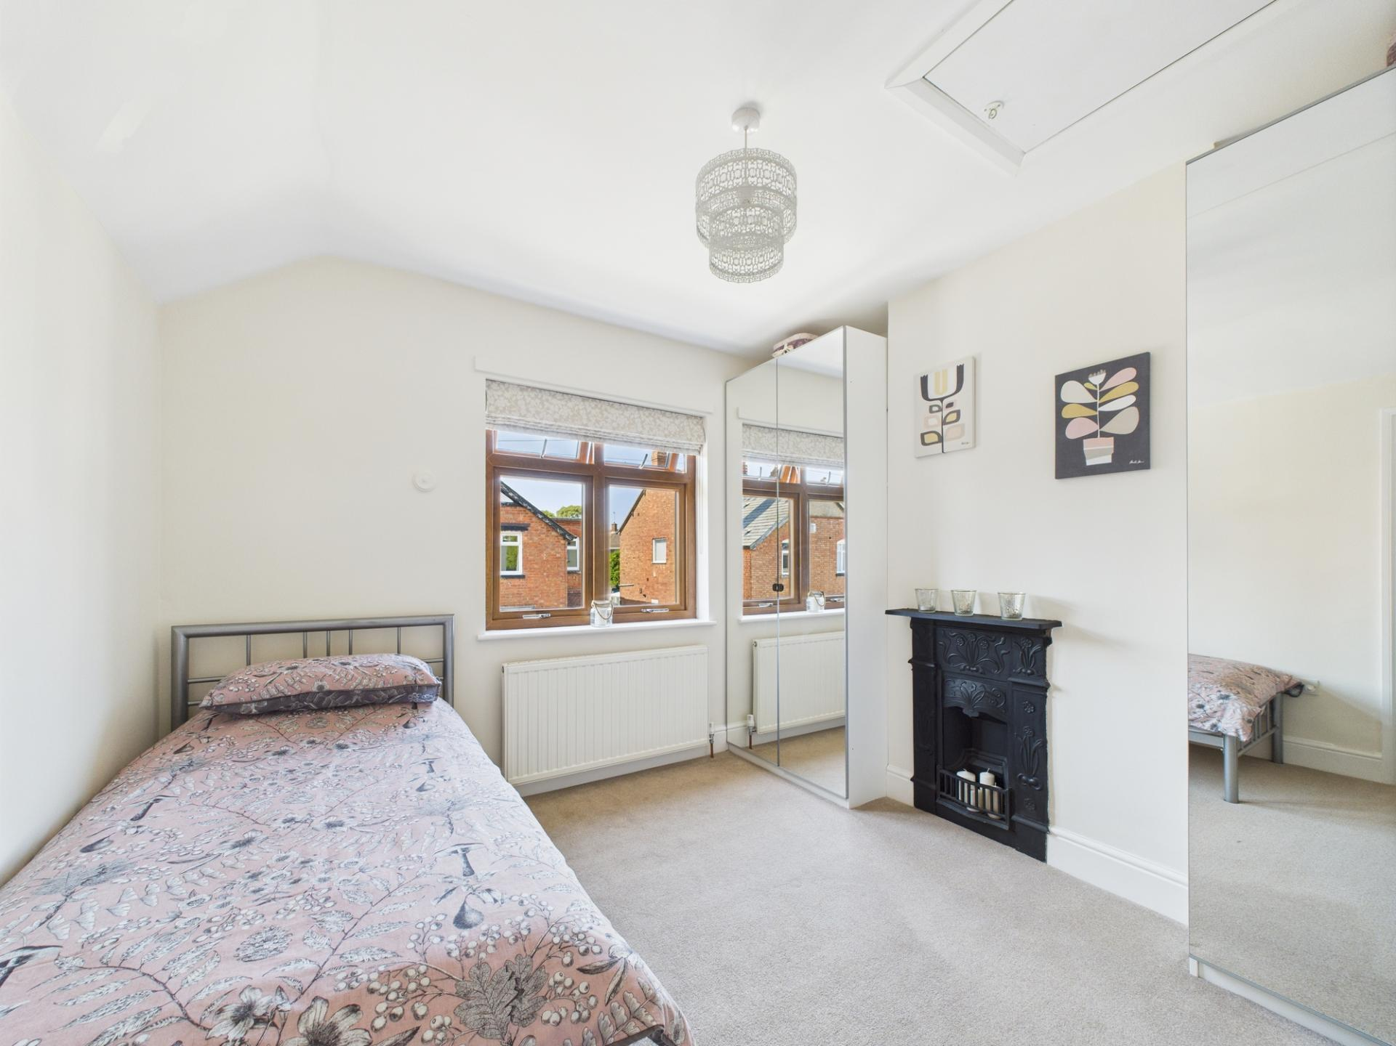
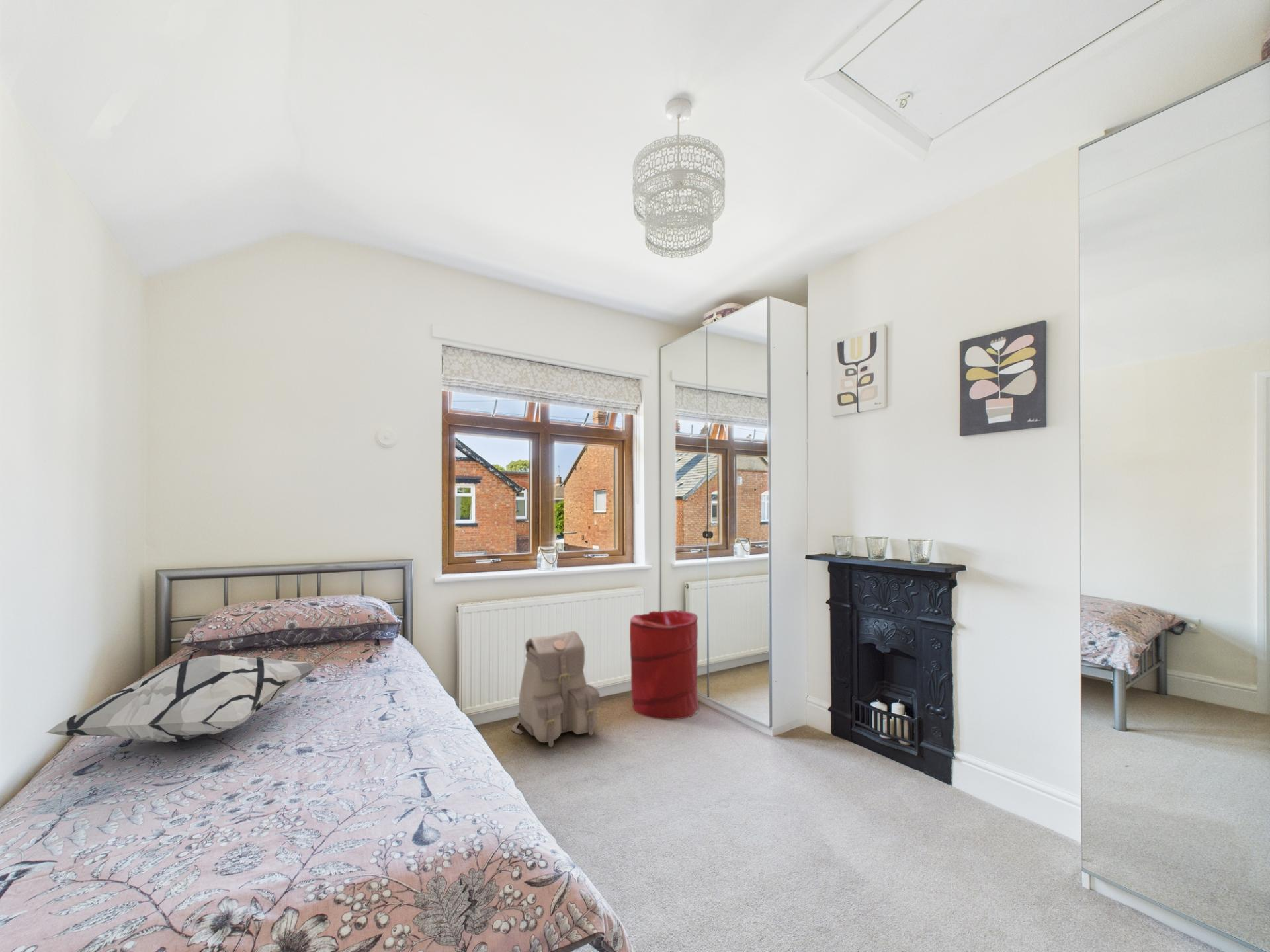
+ laundry hamper [629,609,699,720]
+ backpack [511,631,601,748]
+ decorative pillow [44,654,318,743]
